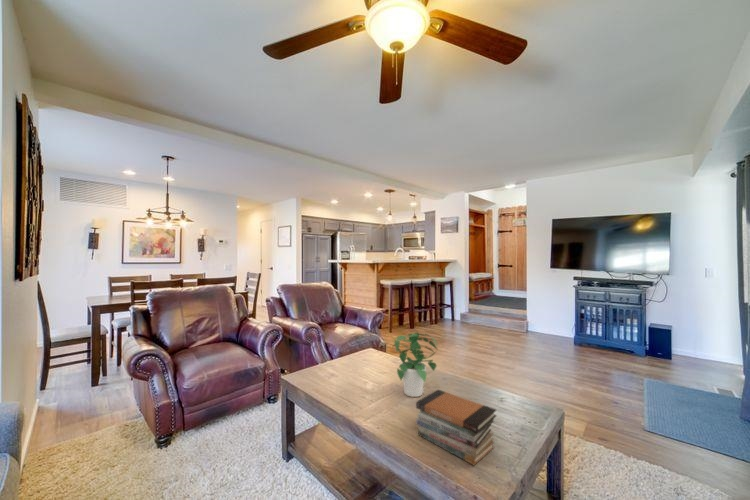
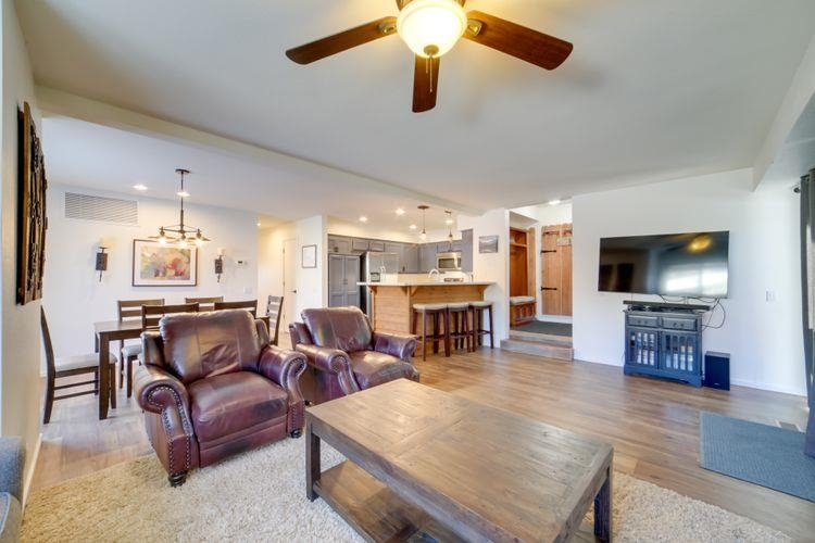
- book stack [415,389,498,466]
- potted plant [391,332,439,398]
